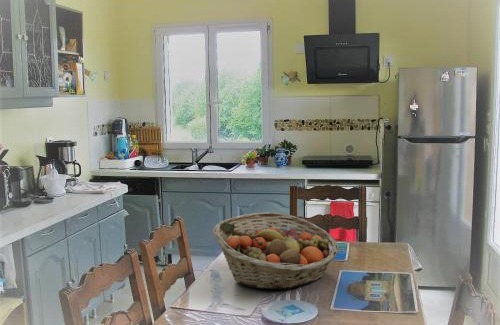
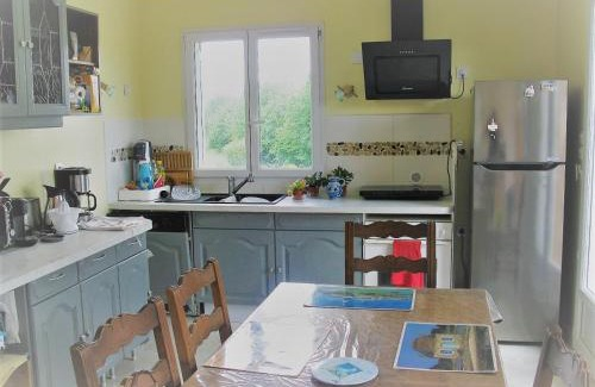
- fruit basket [212,211,339,290]
